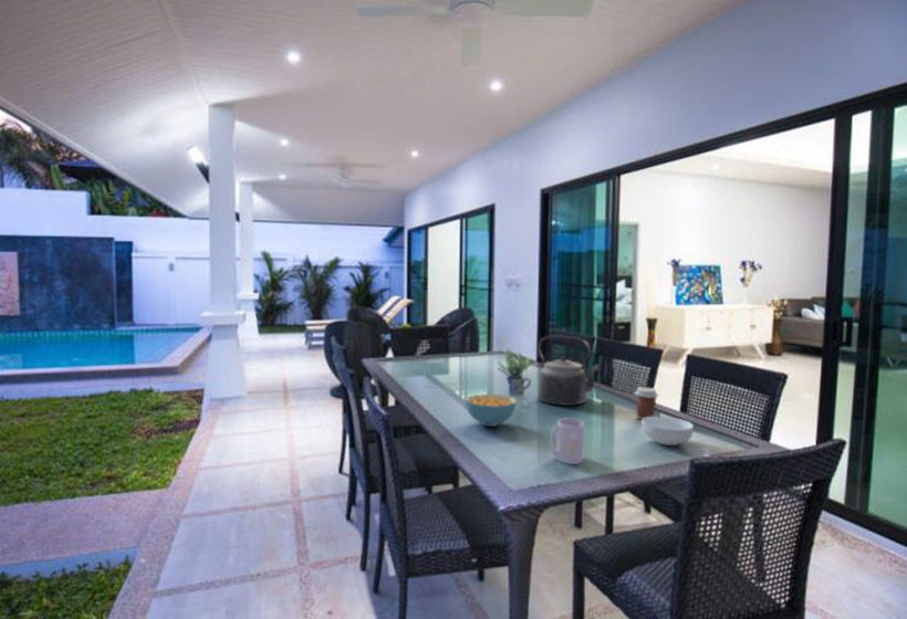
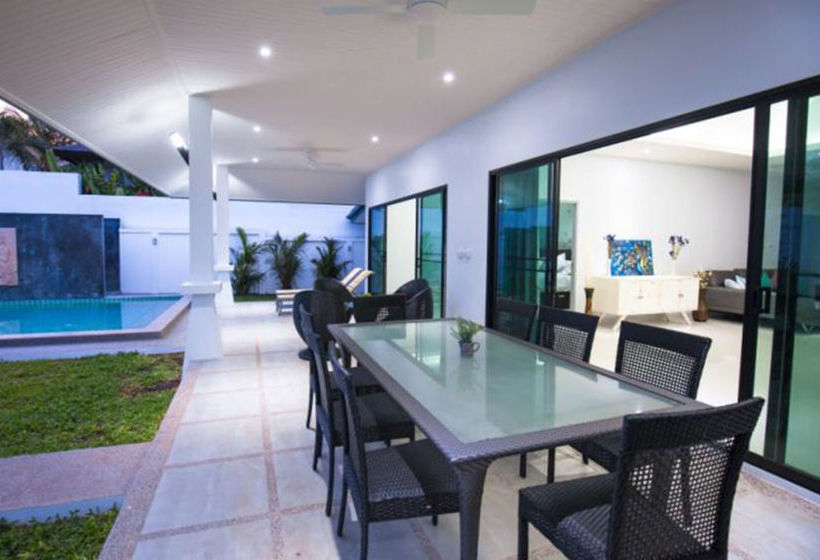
- coffee cup [634,386,659,421]
- mug [549,418,585,465]
- cereal bowl [465,392,518,428]
- kettle [536,334,601,407]
- cereal bowl [640,416,695,447]
